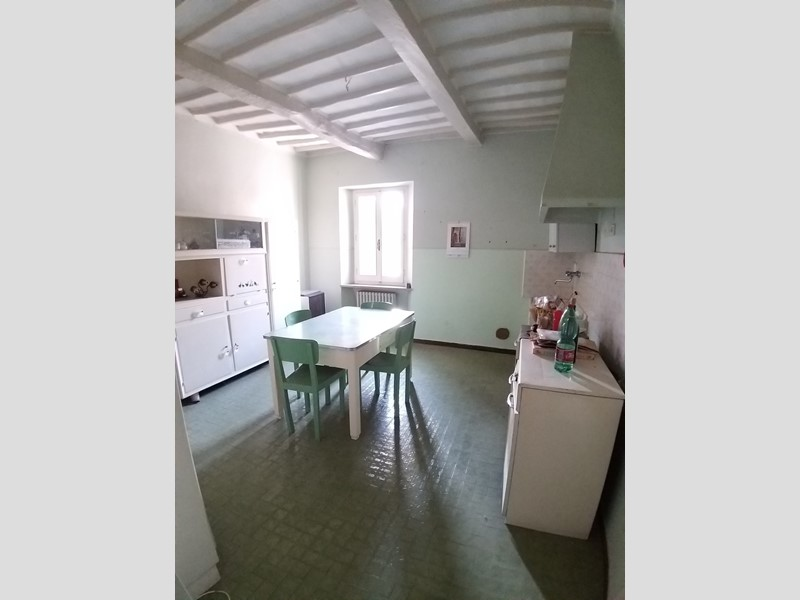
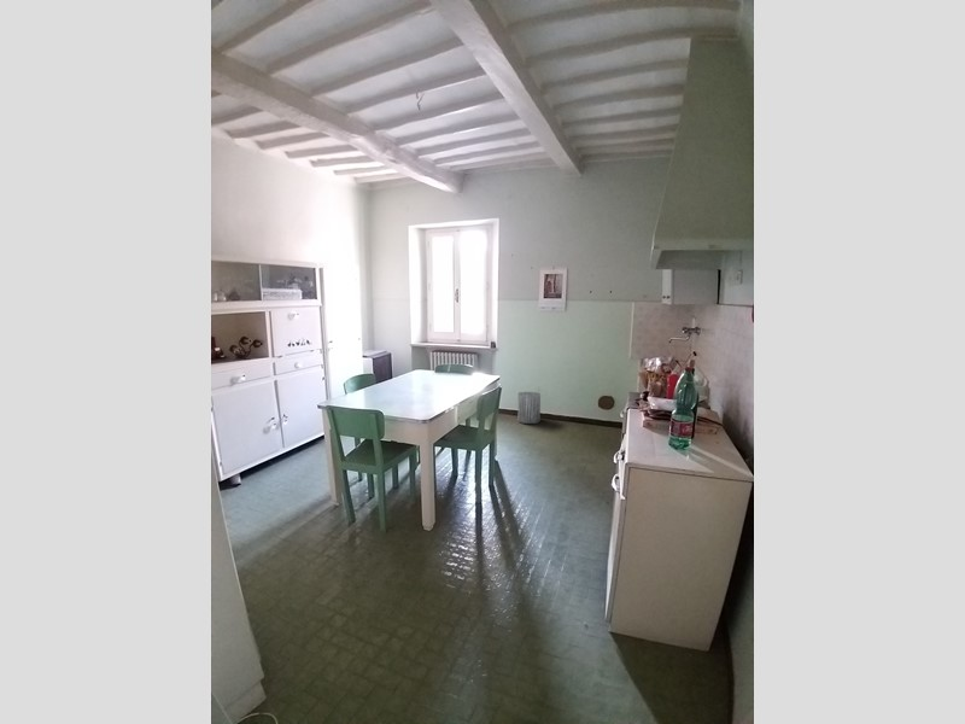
+ trash can [517,391,542,425]
